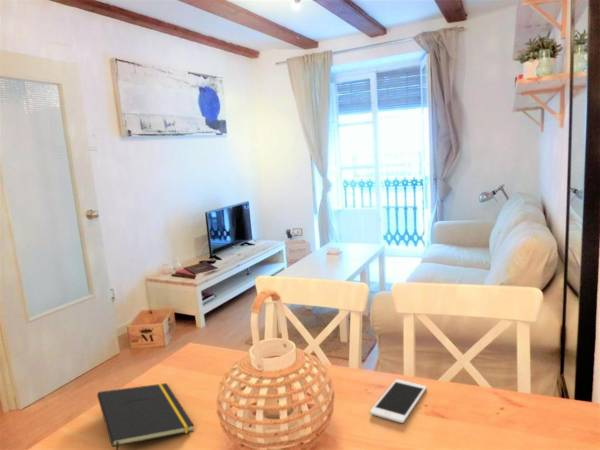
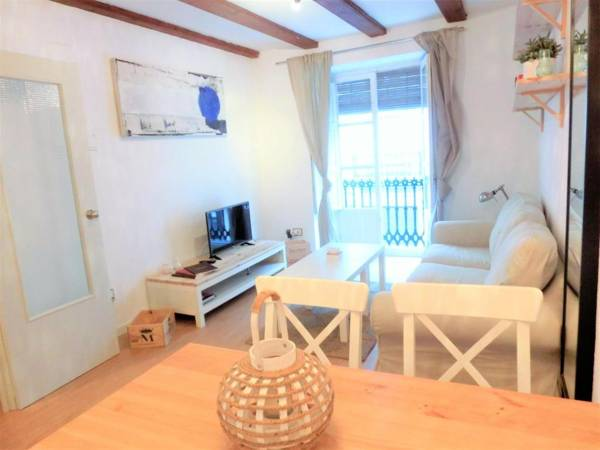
- notepad [96,382,195,450]
- cell phone [369,379,427,424]
